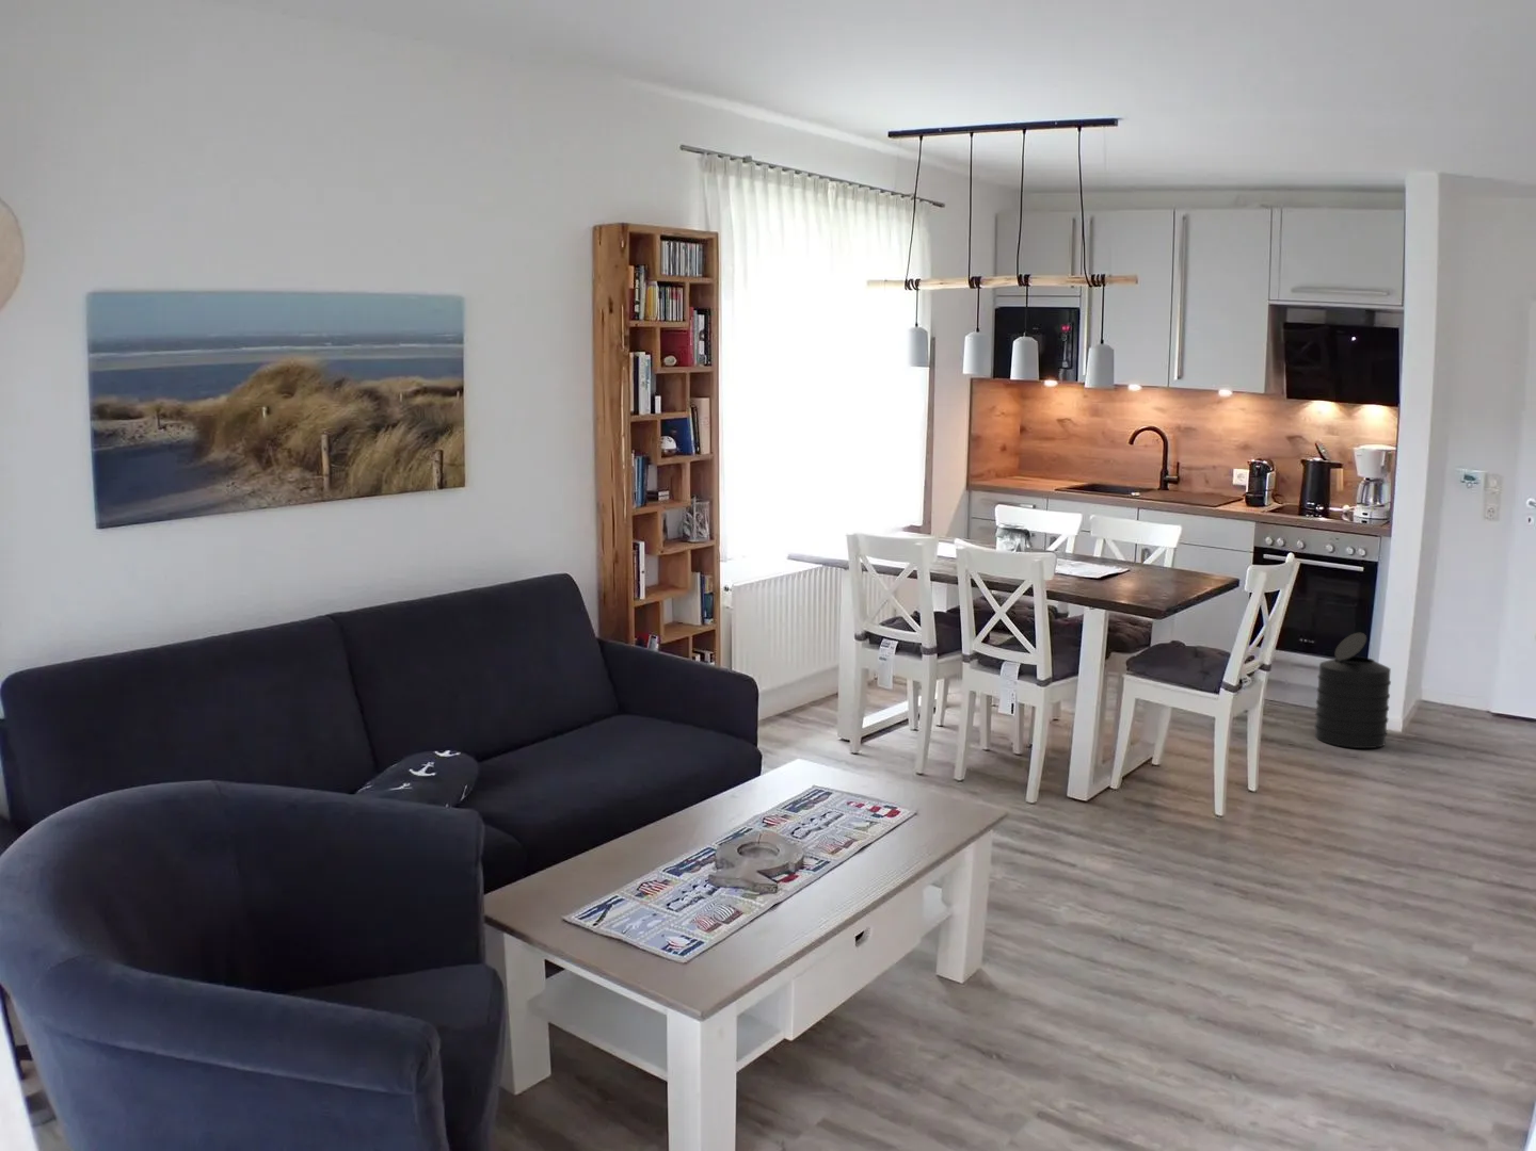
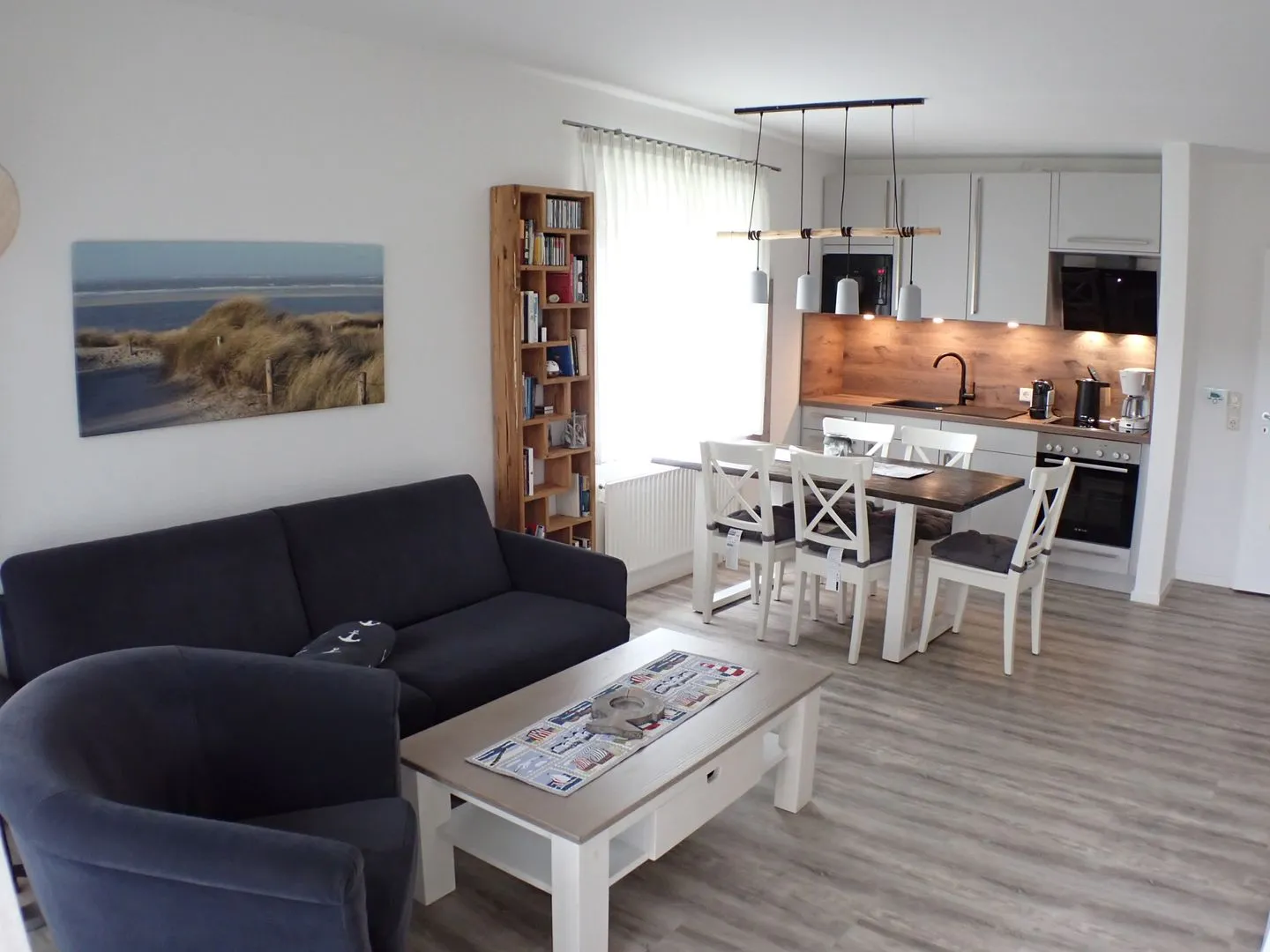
- trash can [1313,632,1392,750]
